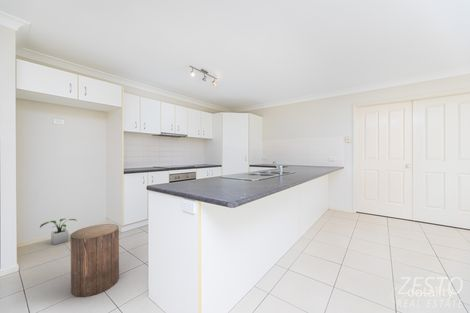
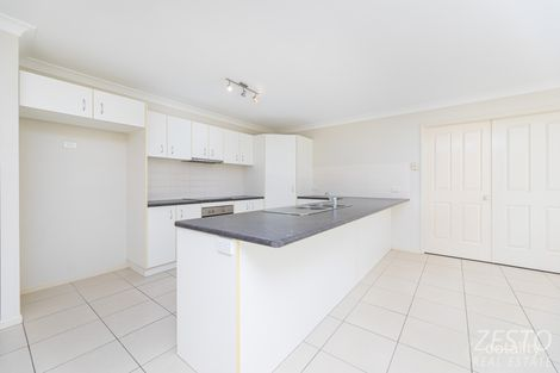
- stool [70,223,120,298]
- potted plant [39,218,78,246]
